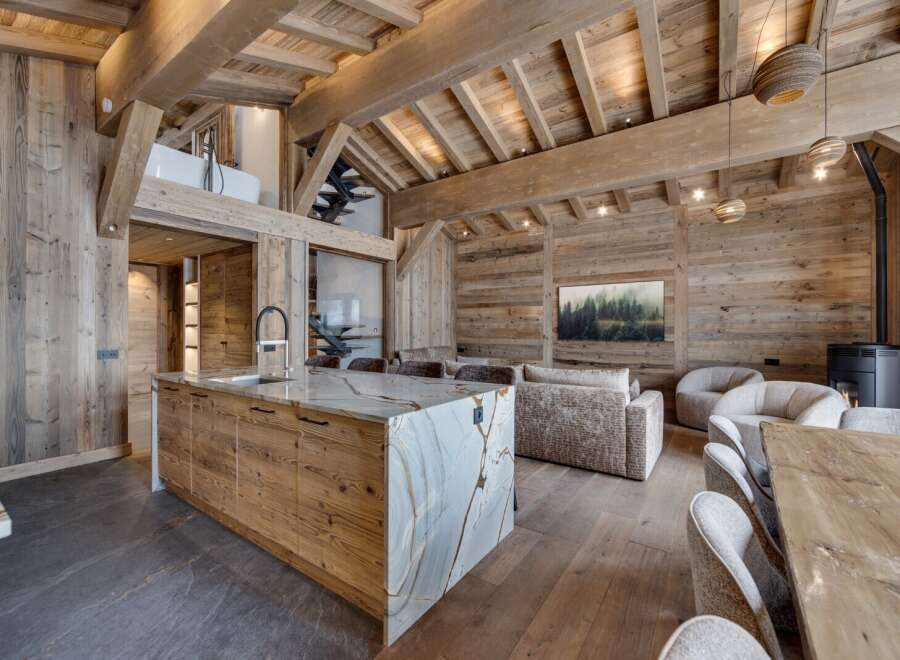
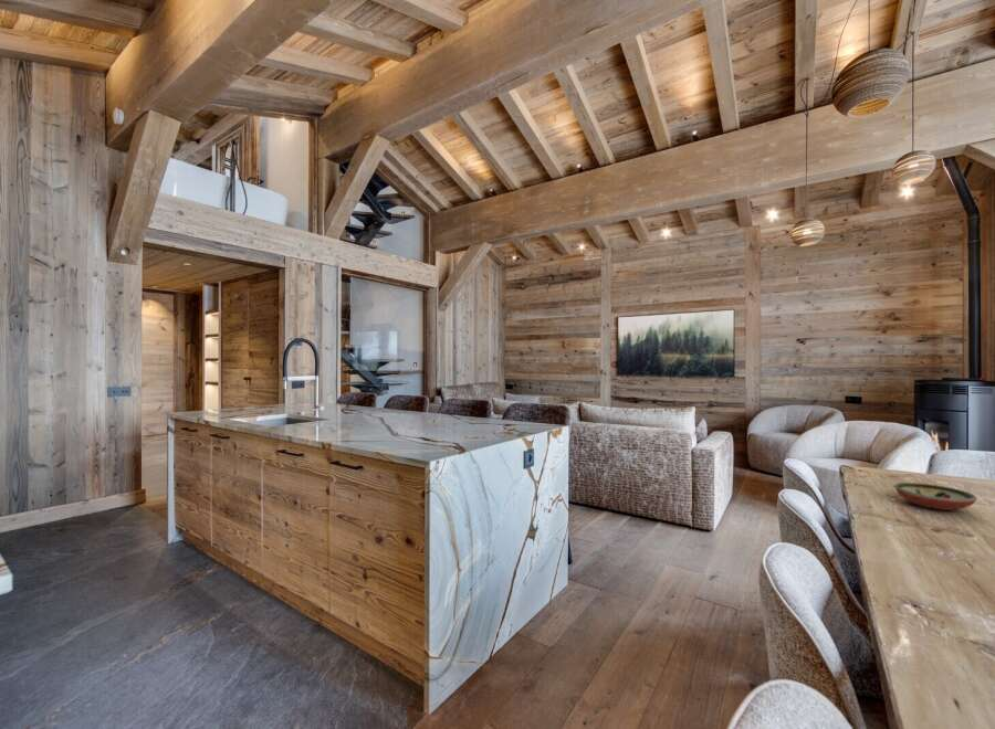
+ decorative bowl [892,482,978,511]
